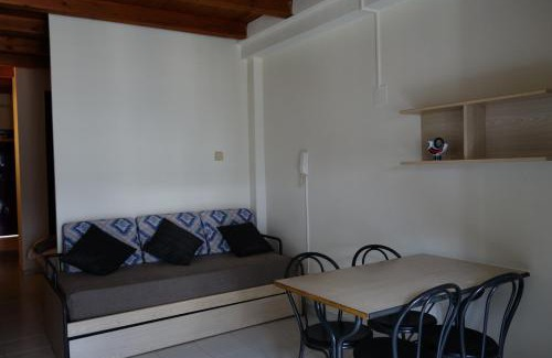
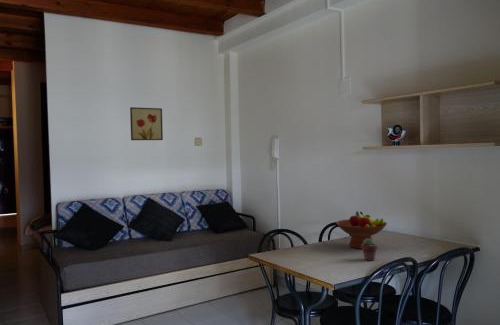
+ wall art [129,106,164,141]
+ potted succulent [361,239,379,262]
+ fruit bowl [335,210,388,250]
